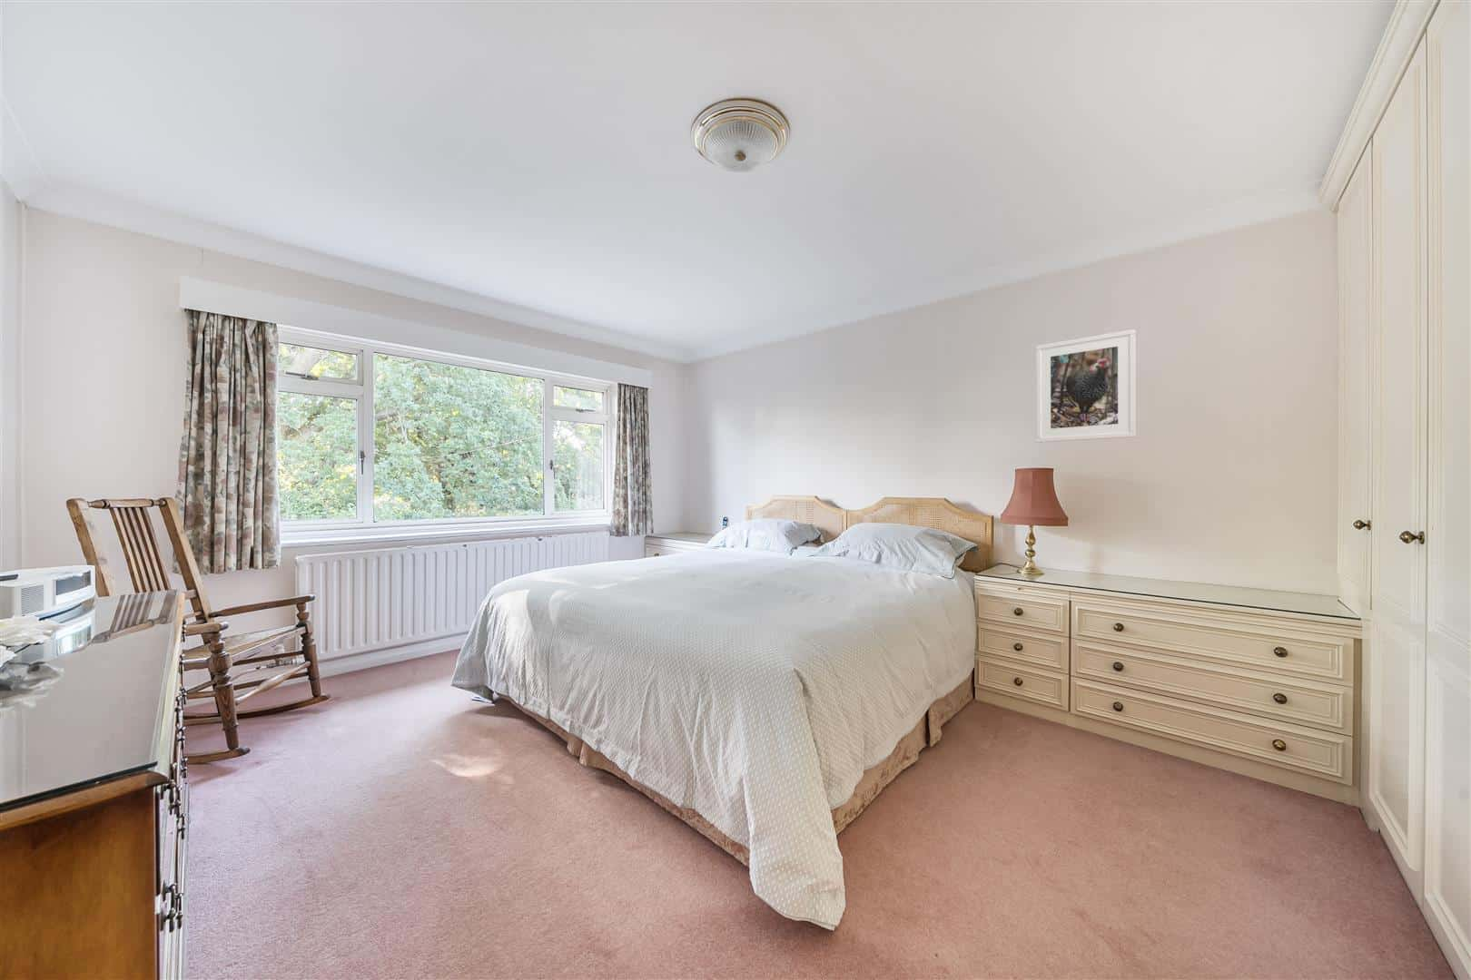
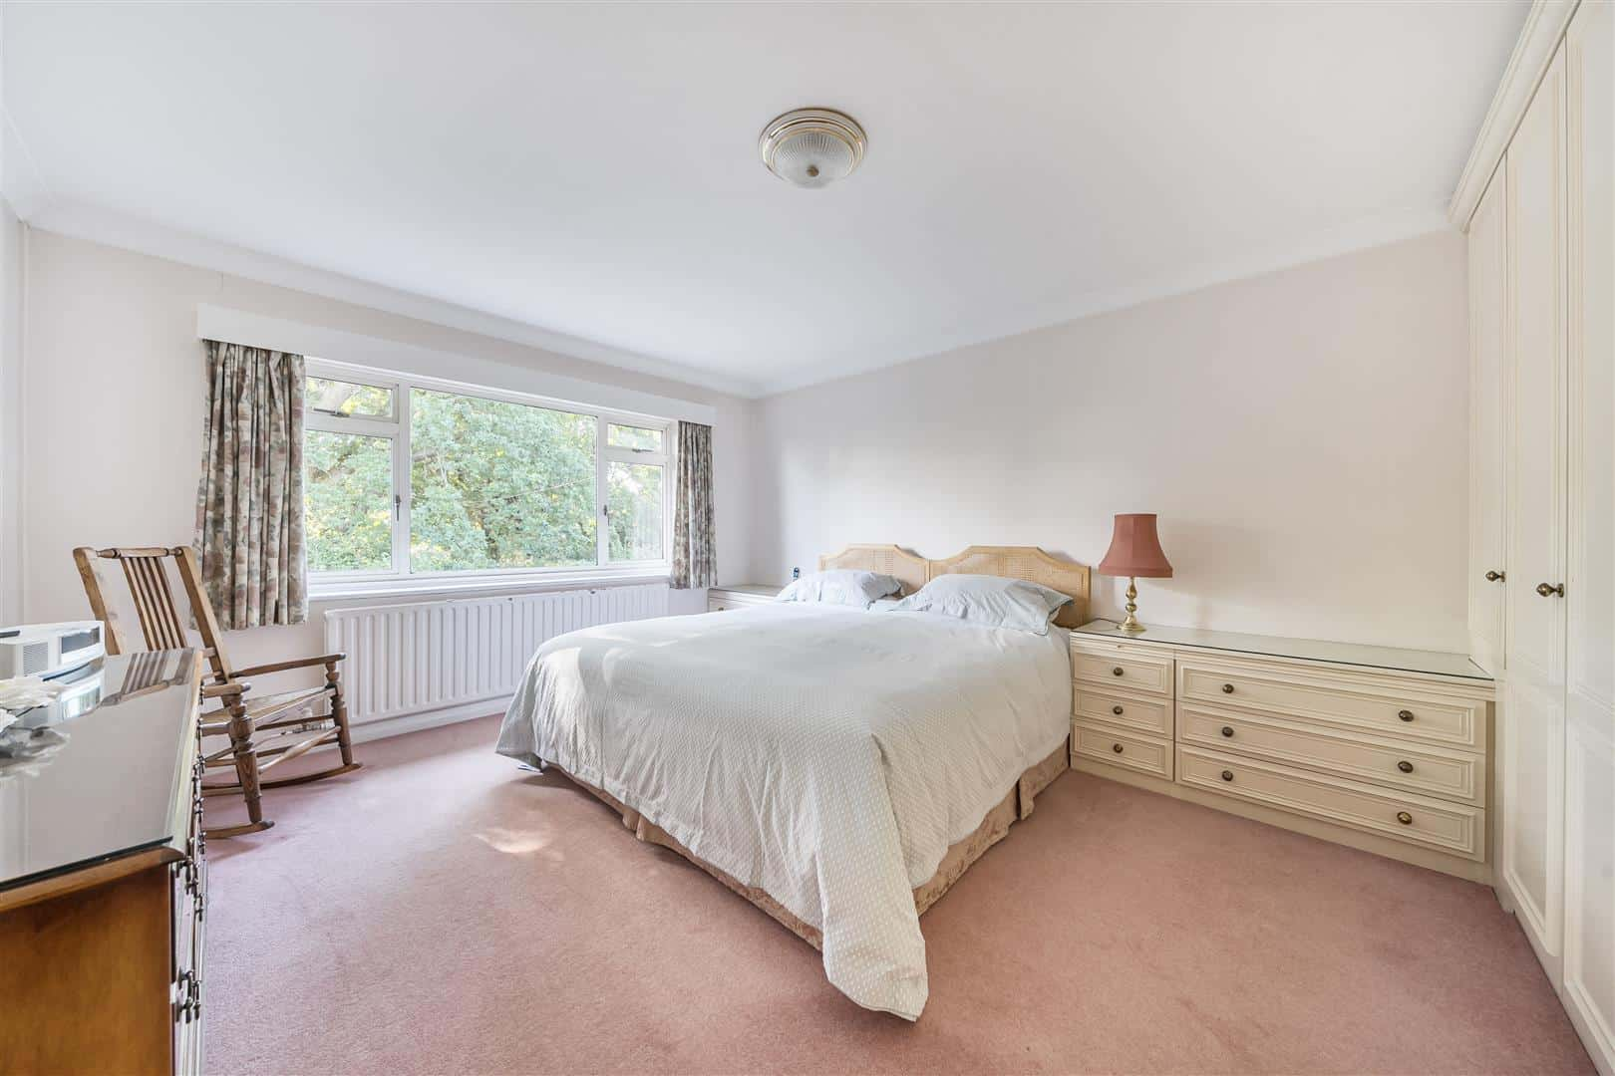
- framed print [1035,328,1137,444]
